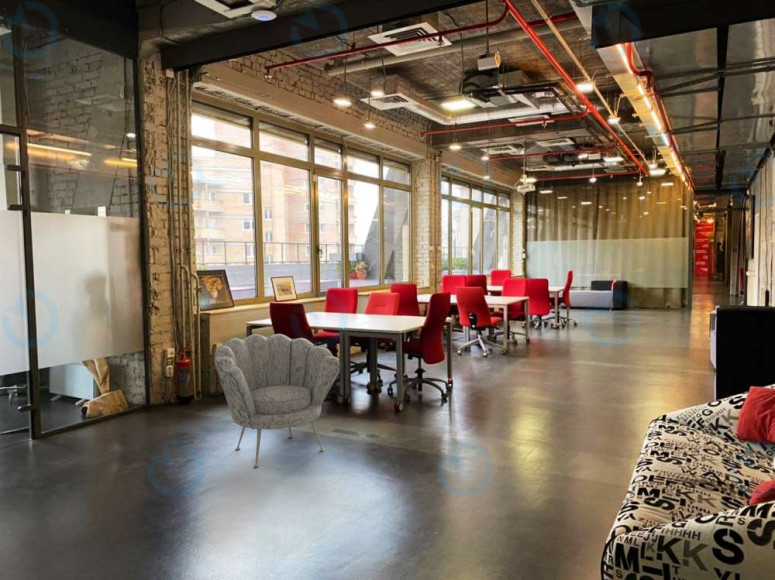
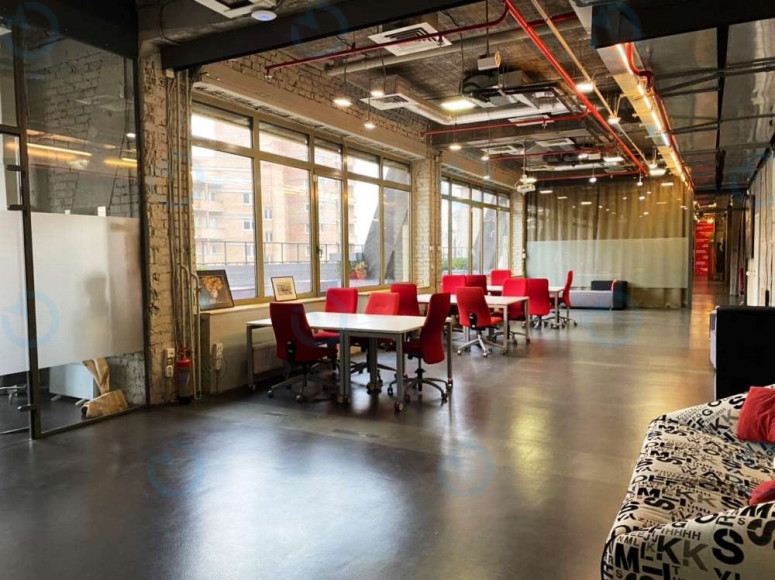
- armchair [213,333,342,468]
